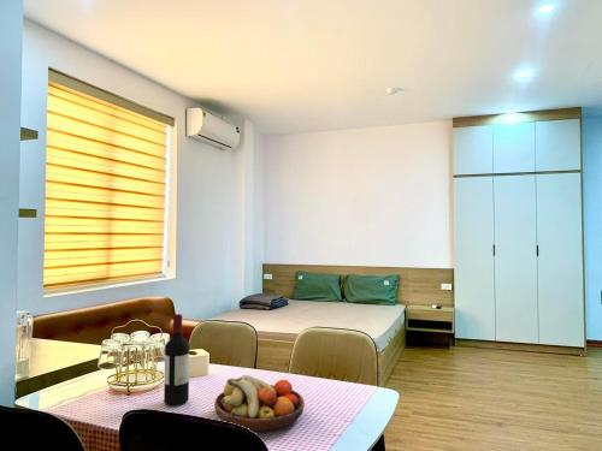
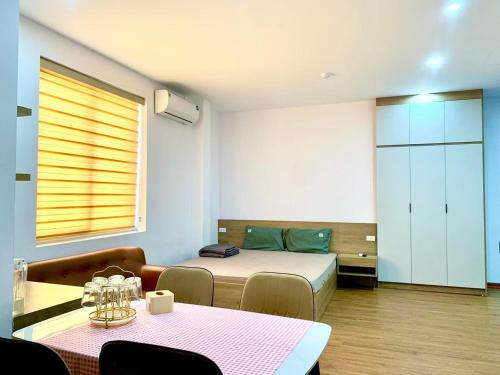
- fruit bowl [213,374,306,433]
- wine bottle [163,313,190,407]
